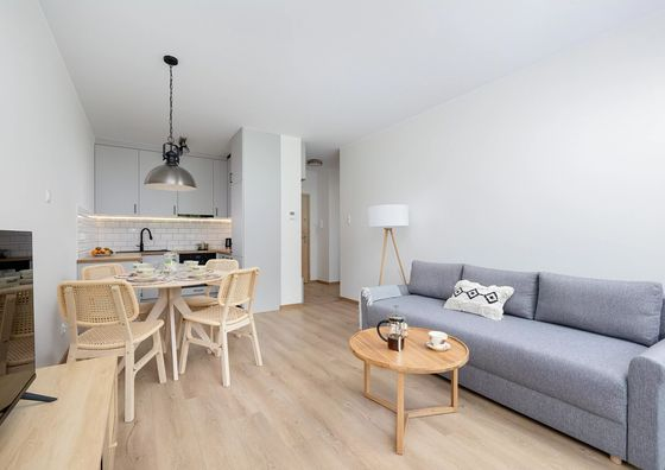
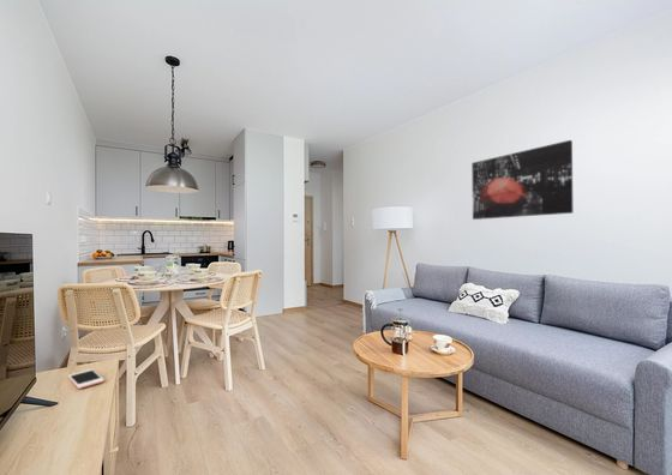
+ wall art [470,139,574,221]
+ cell phone [67,368,106,390]
